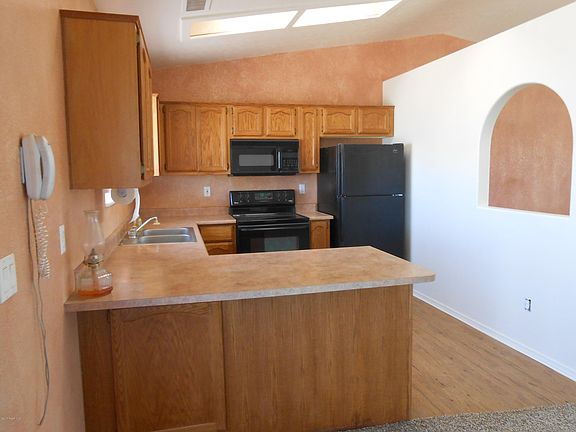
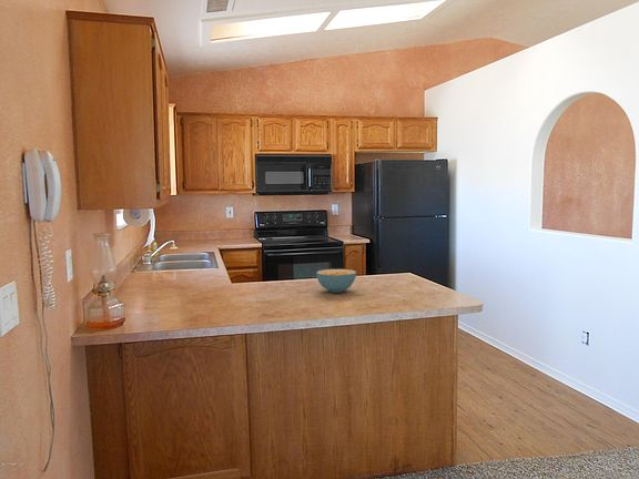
+ cereal bowl [315,268,357,294]
